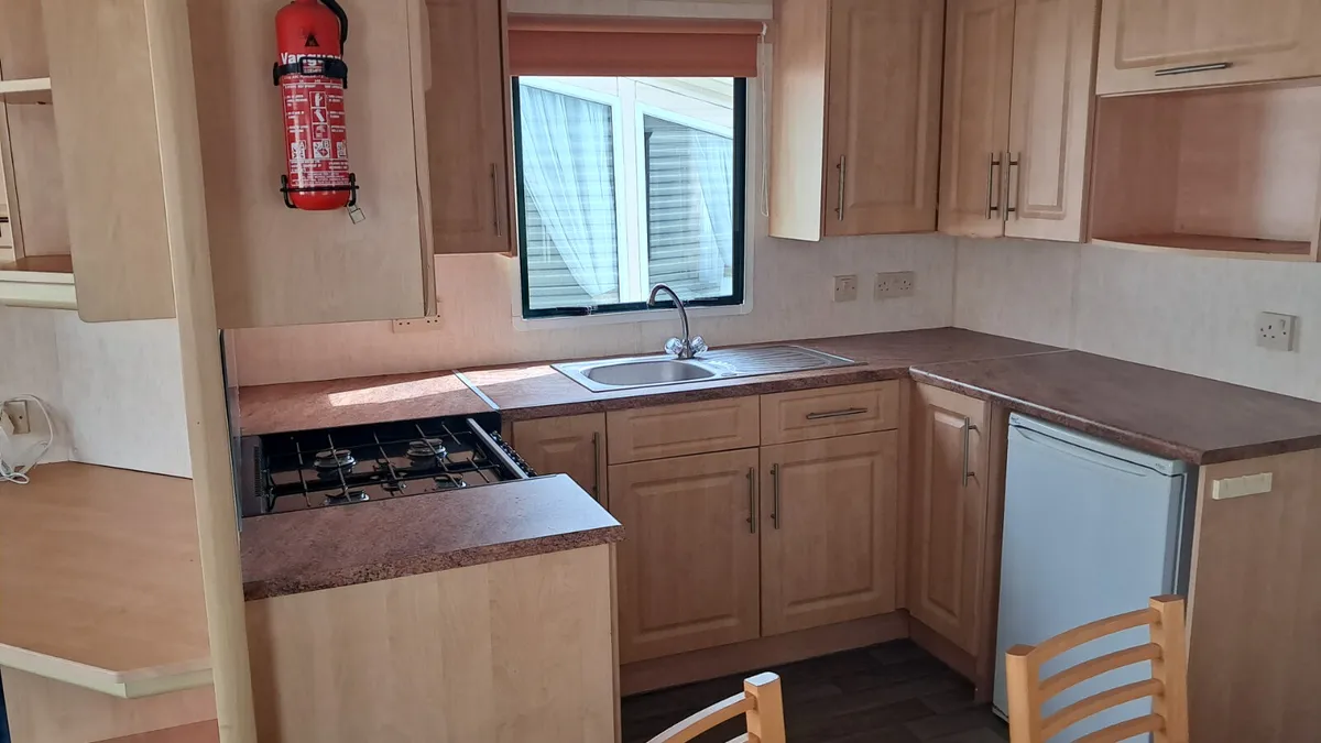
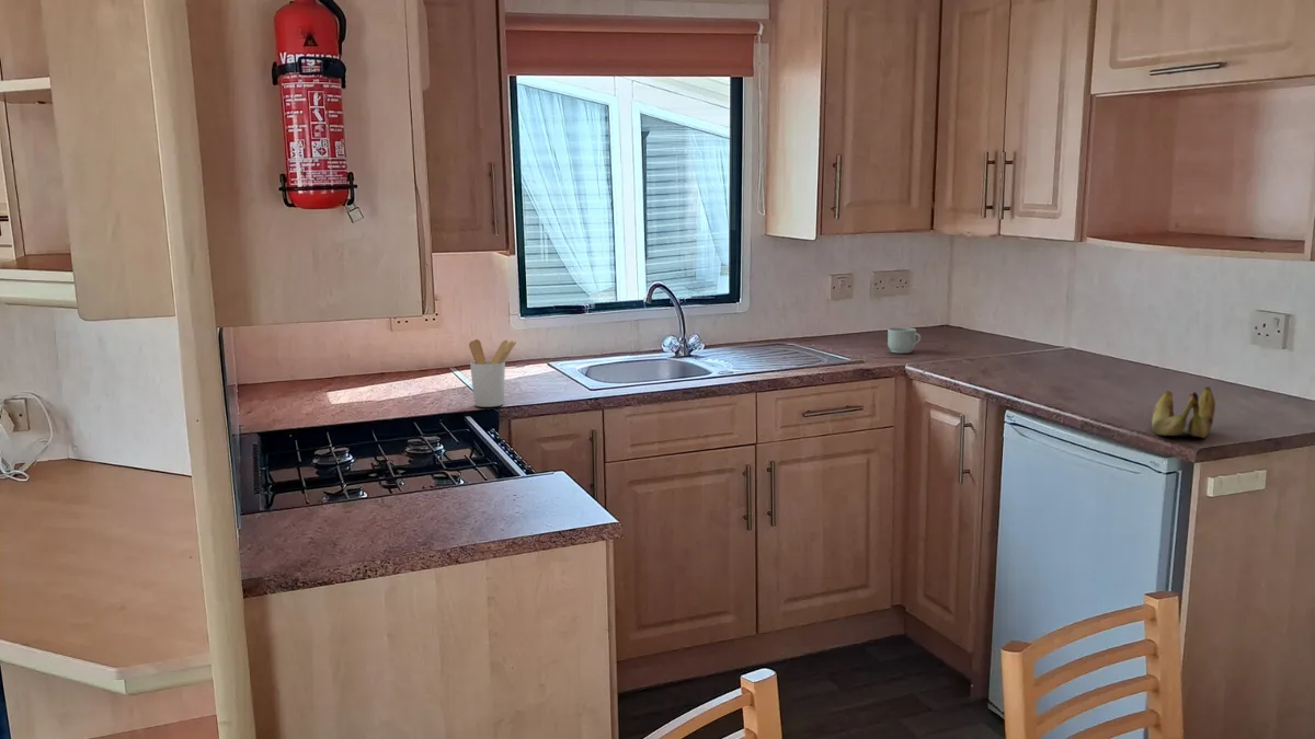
+ utensil holder [468,338,517,408]
+ mug [887,326,922,354]
+ banana [1151,385,1216,439]
